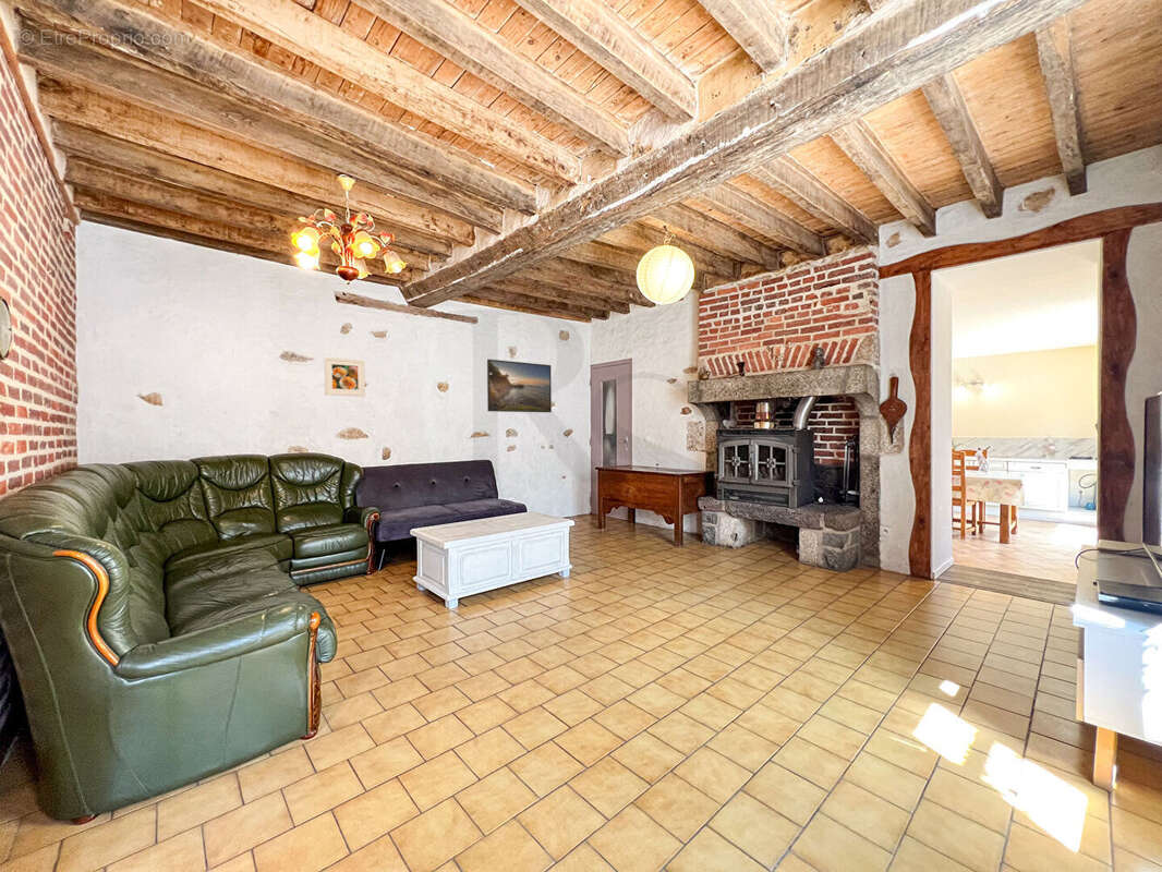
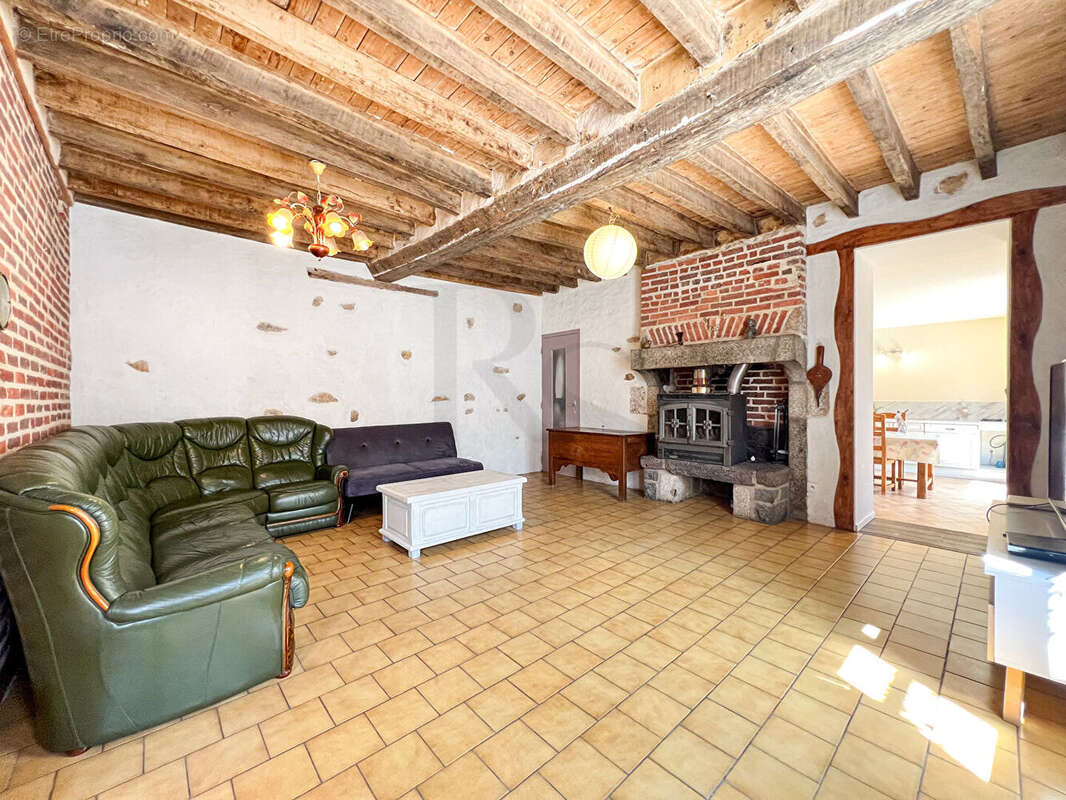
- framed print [486,359,553,413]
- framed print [324,356,366,397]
